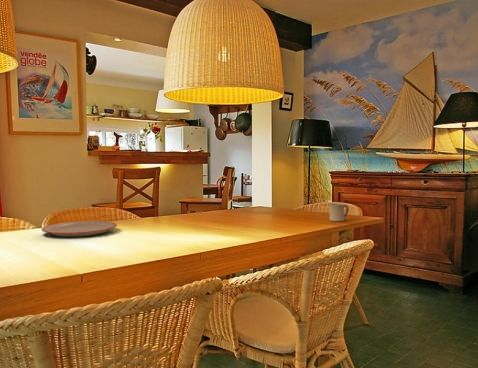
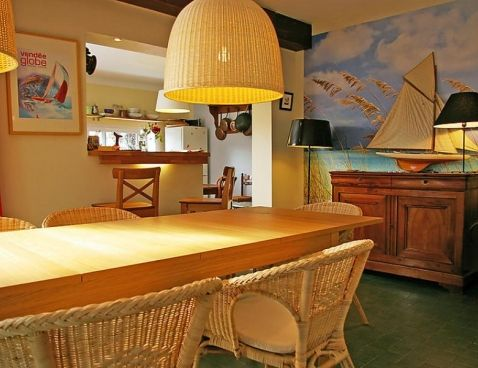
- plate [41,220,118,238]
- cup [329,202,350,222]
